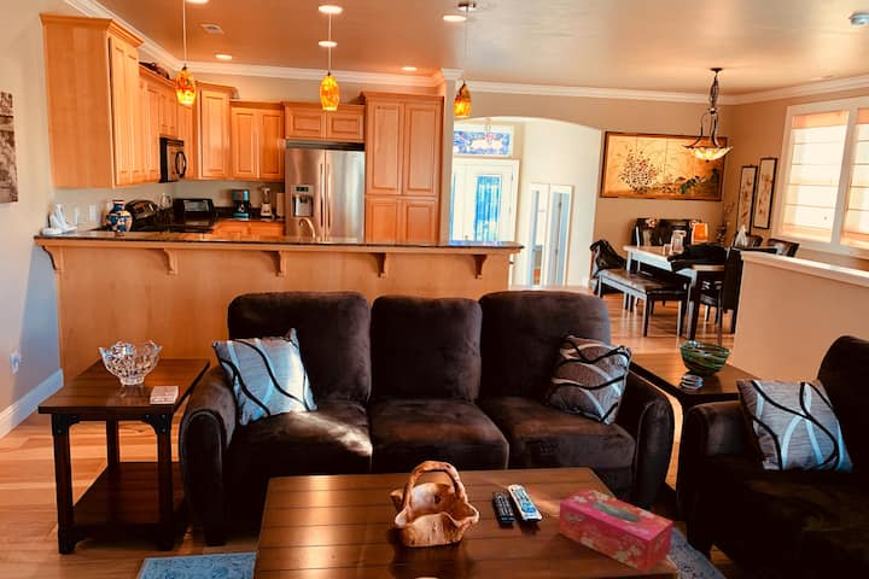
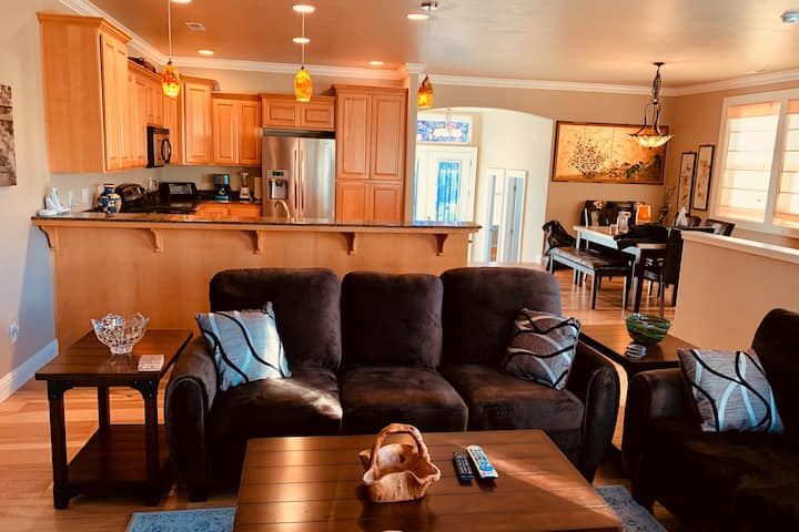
- tissue box [556,486,675,574]
